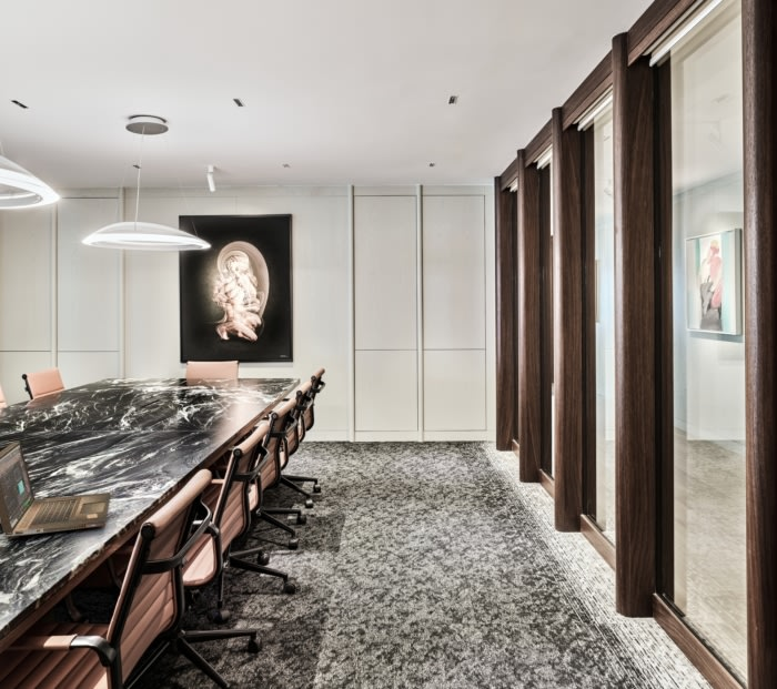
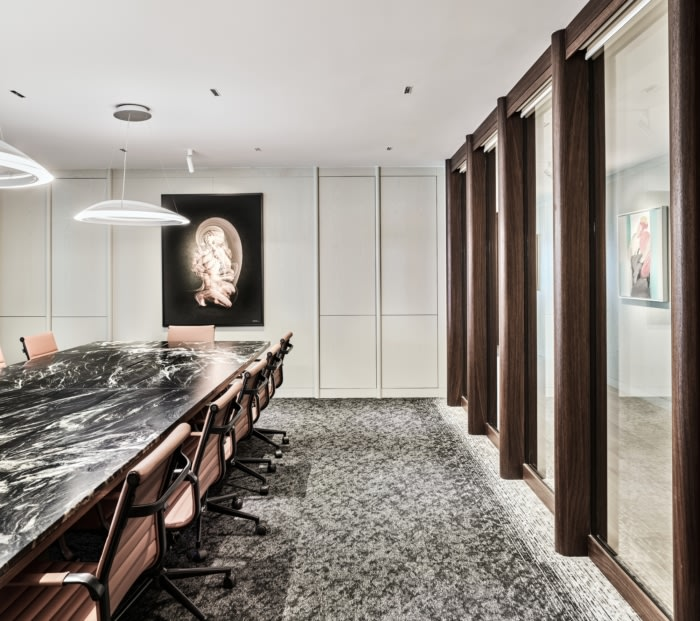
- laptop [0,440,112,538]
